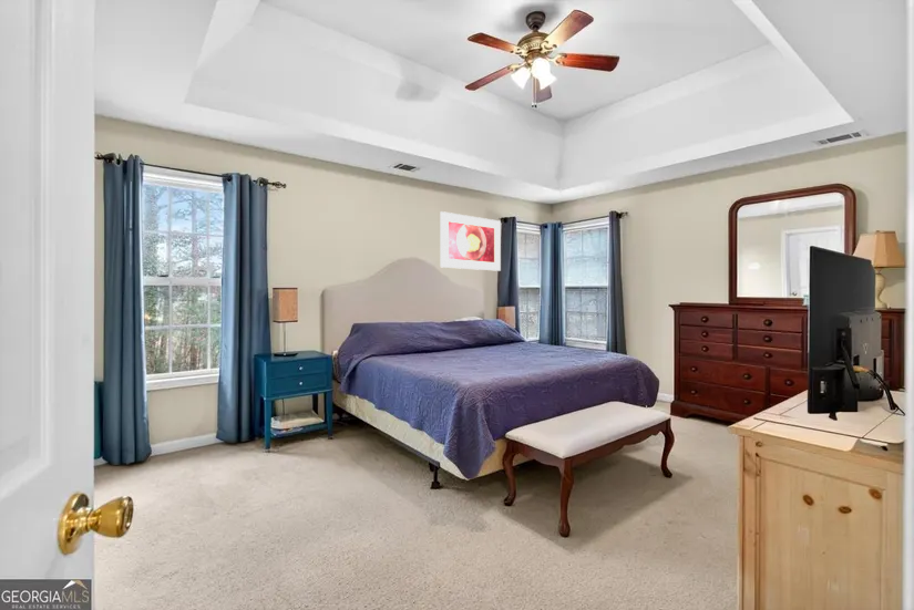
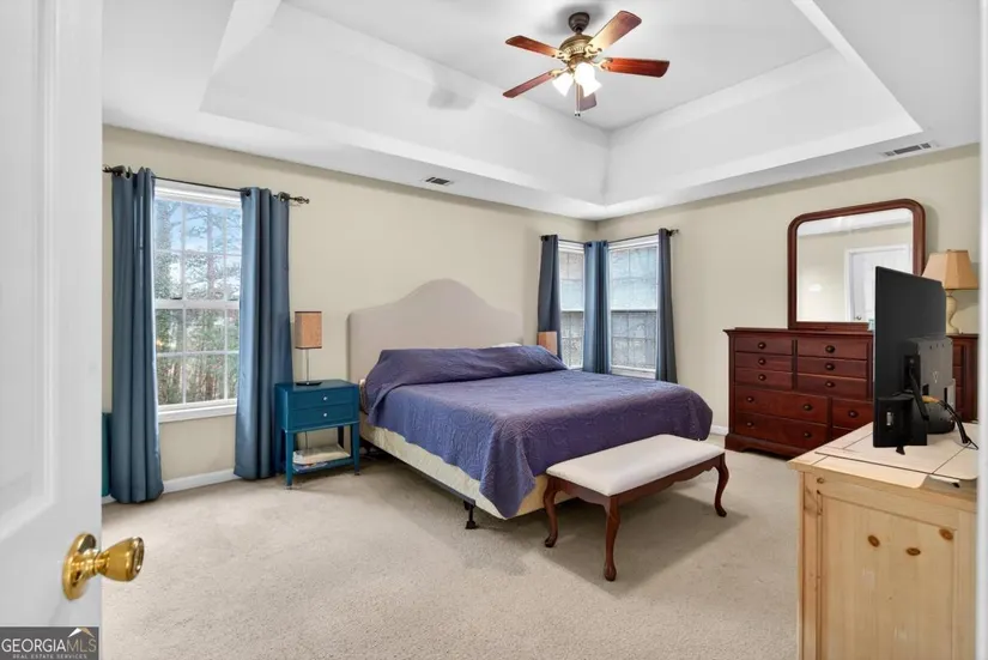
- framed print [439,210,502,272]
